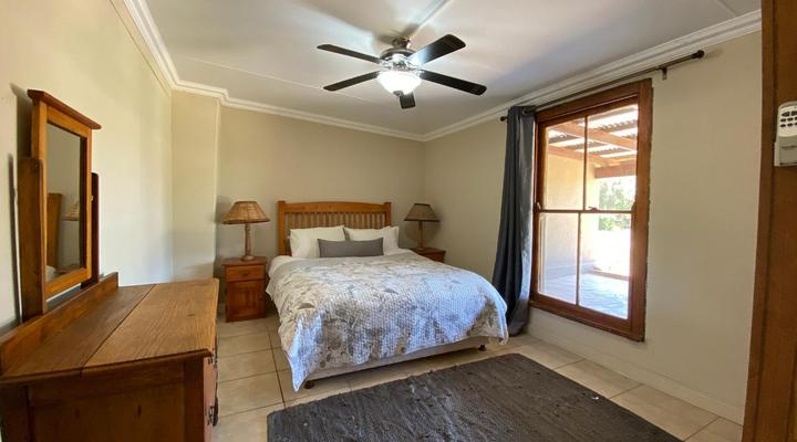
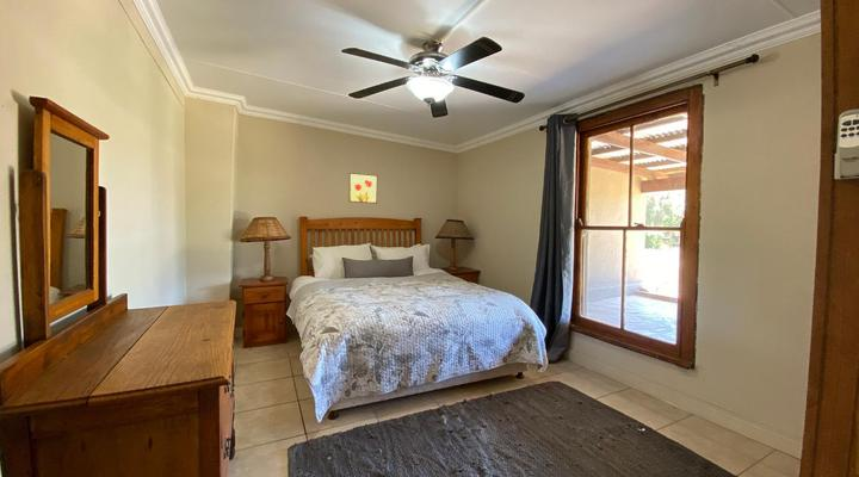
+ wall art [348,172,378,204]
